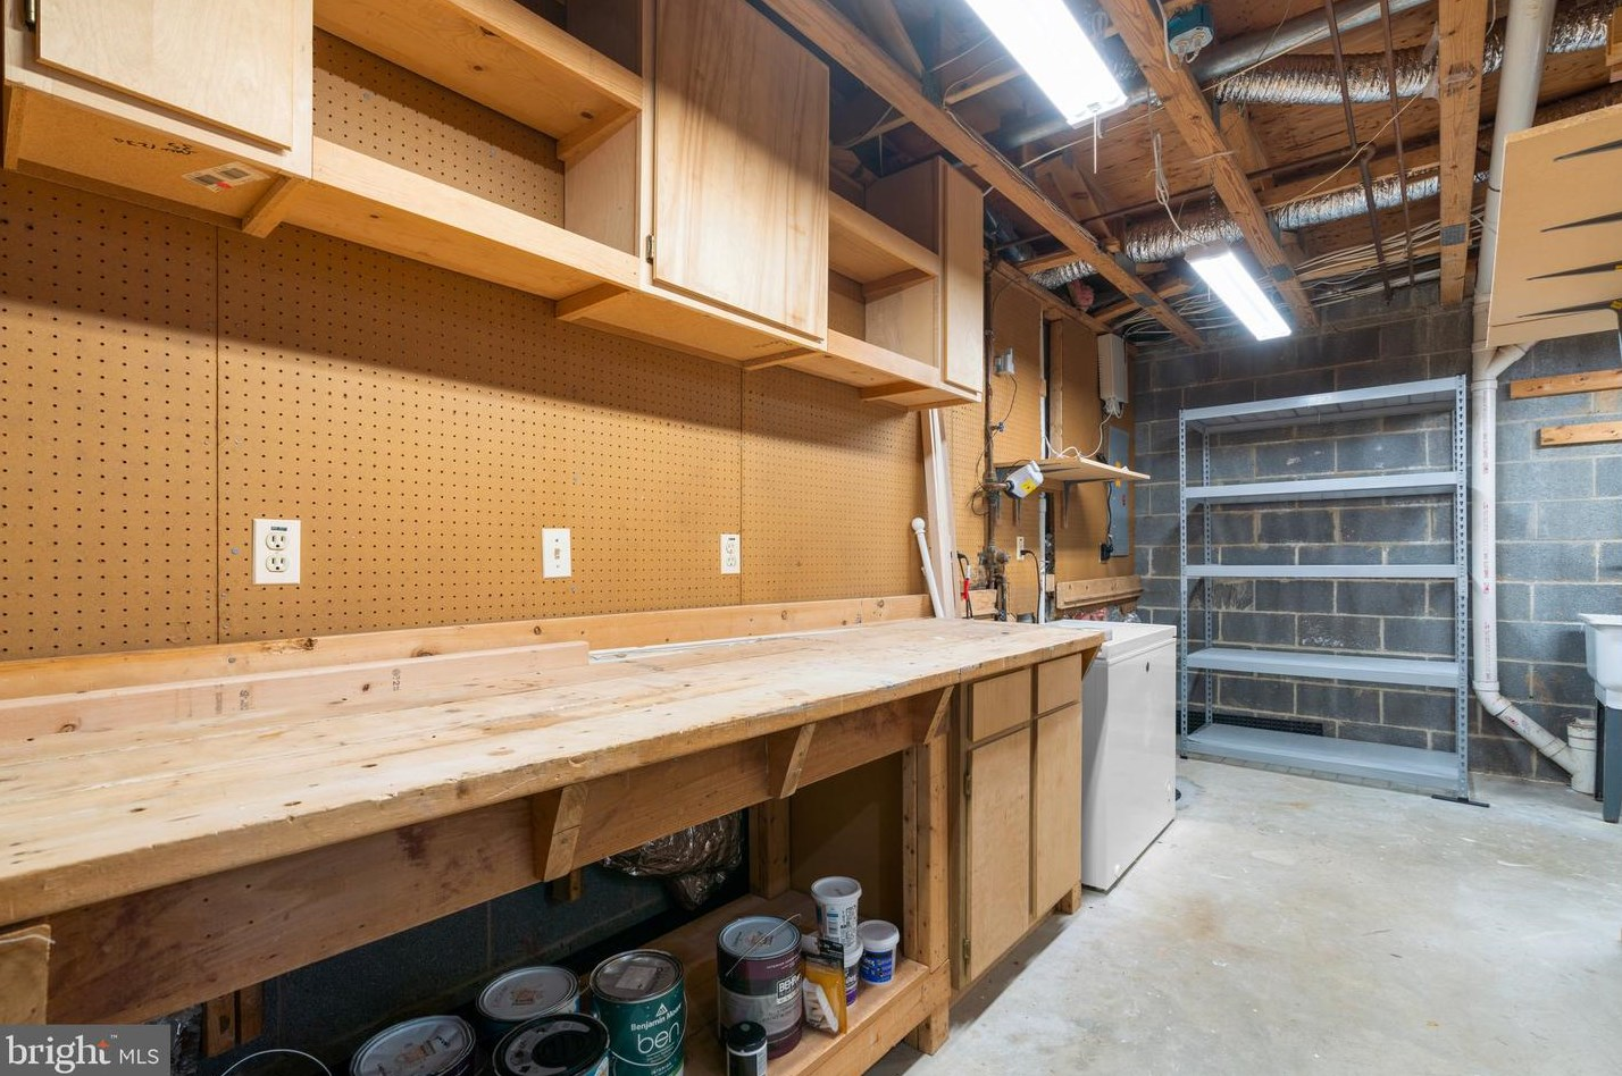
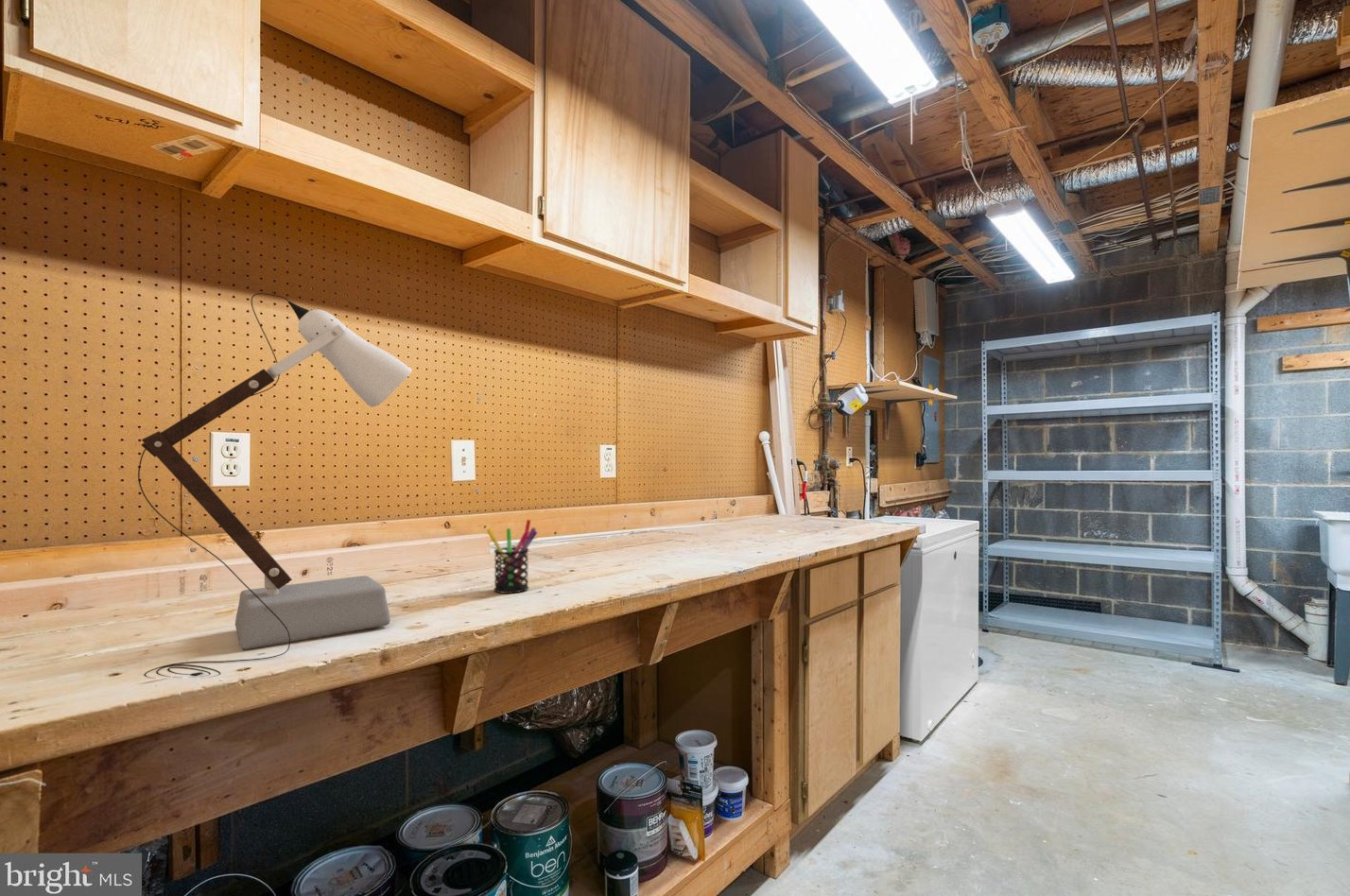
+ desk lamp [137,292,413,680]
+ pen holder [486,519,539,594]
